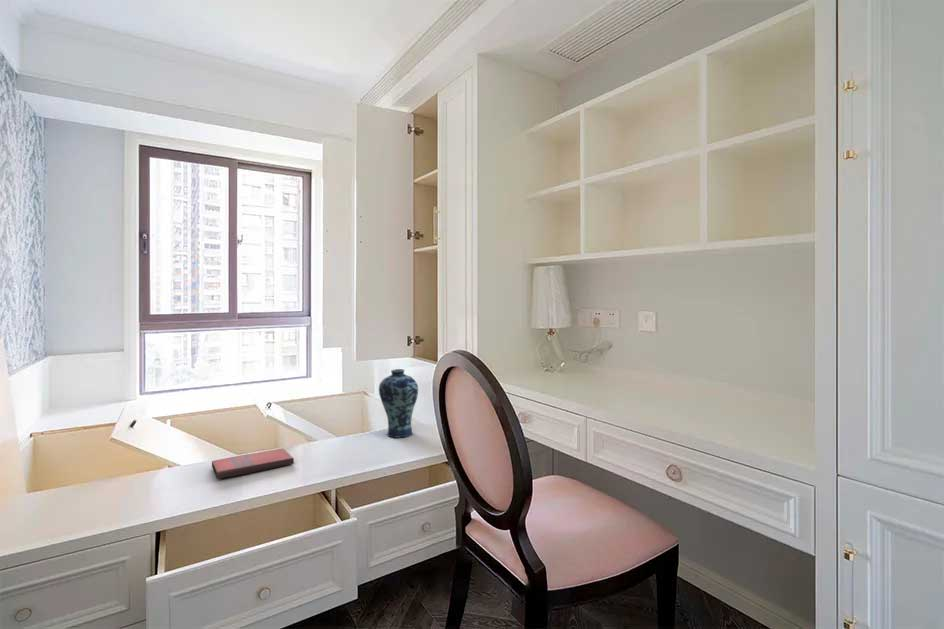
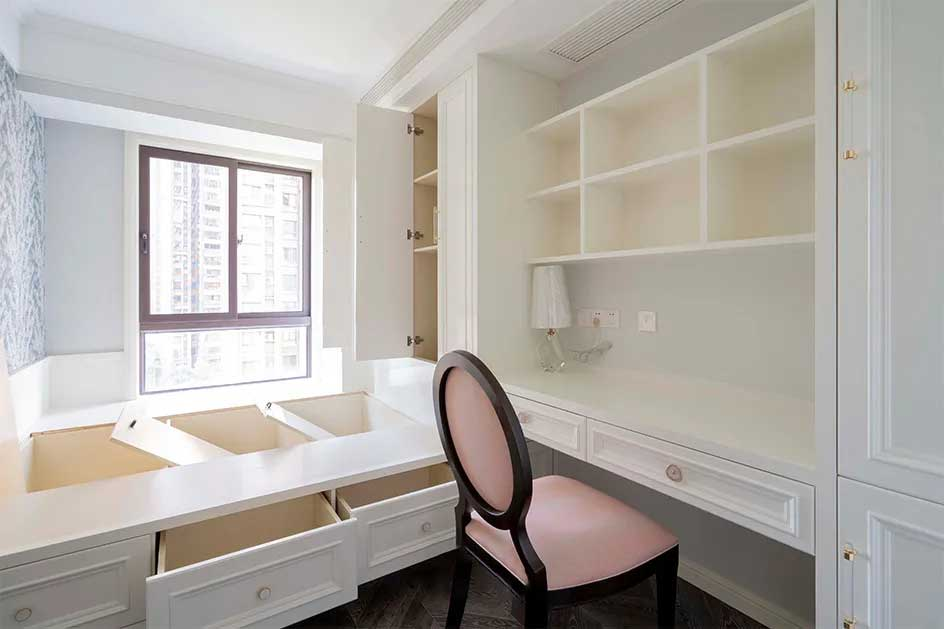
- paperback book [211,448,295,480]
- vase [378,368,419,439]
